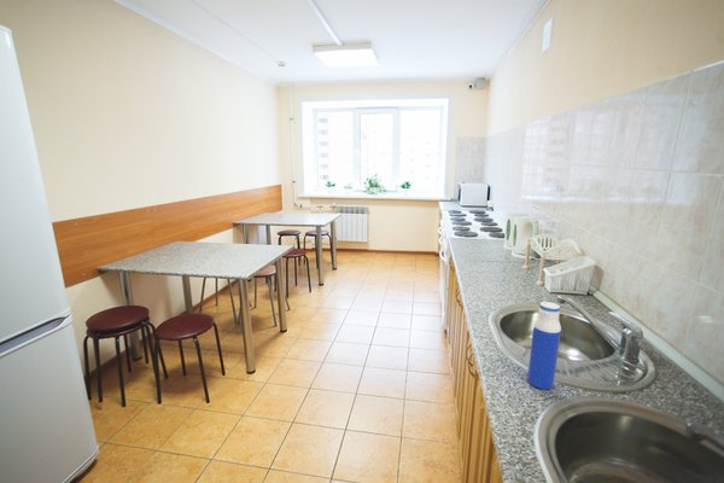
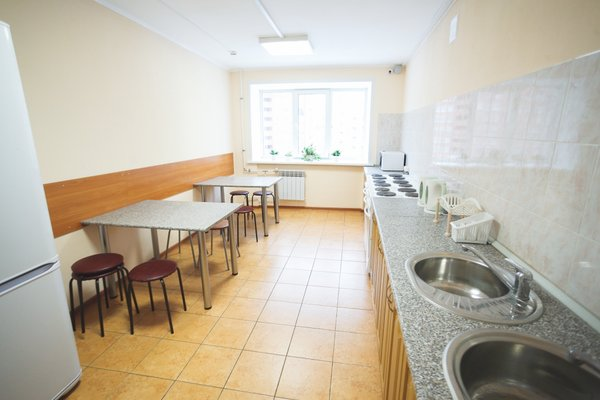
- water bottle [526,301,562,390]
